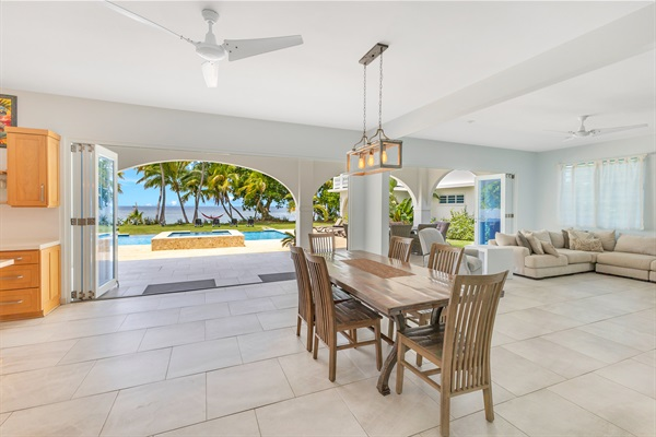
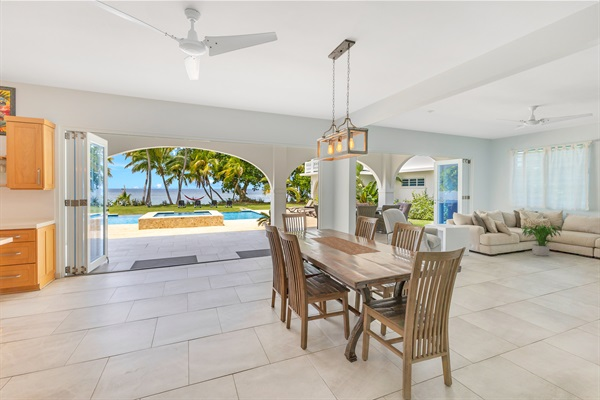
+ potted plant [521,224,562,257]
